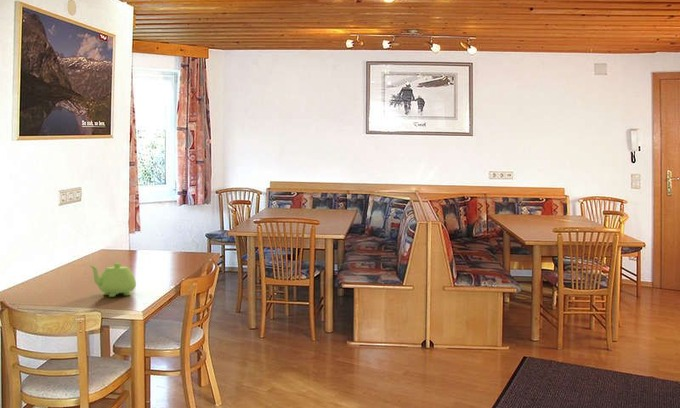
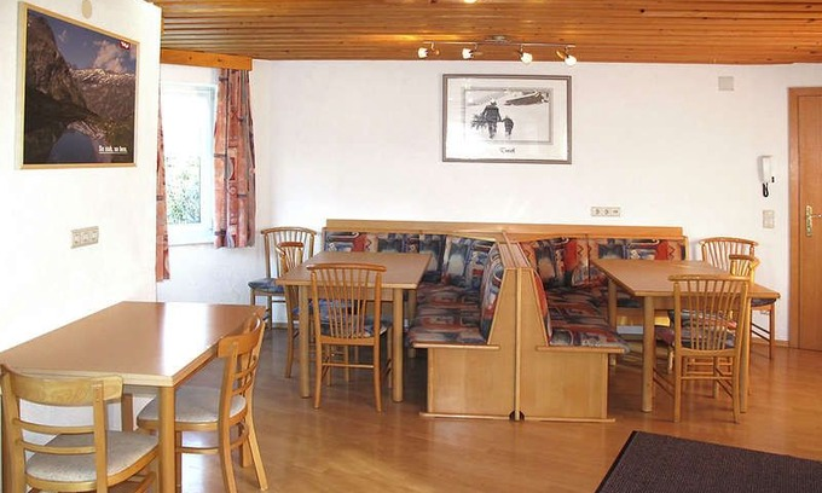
- teapot [88,262,137,298]
